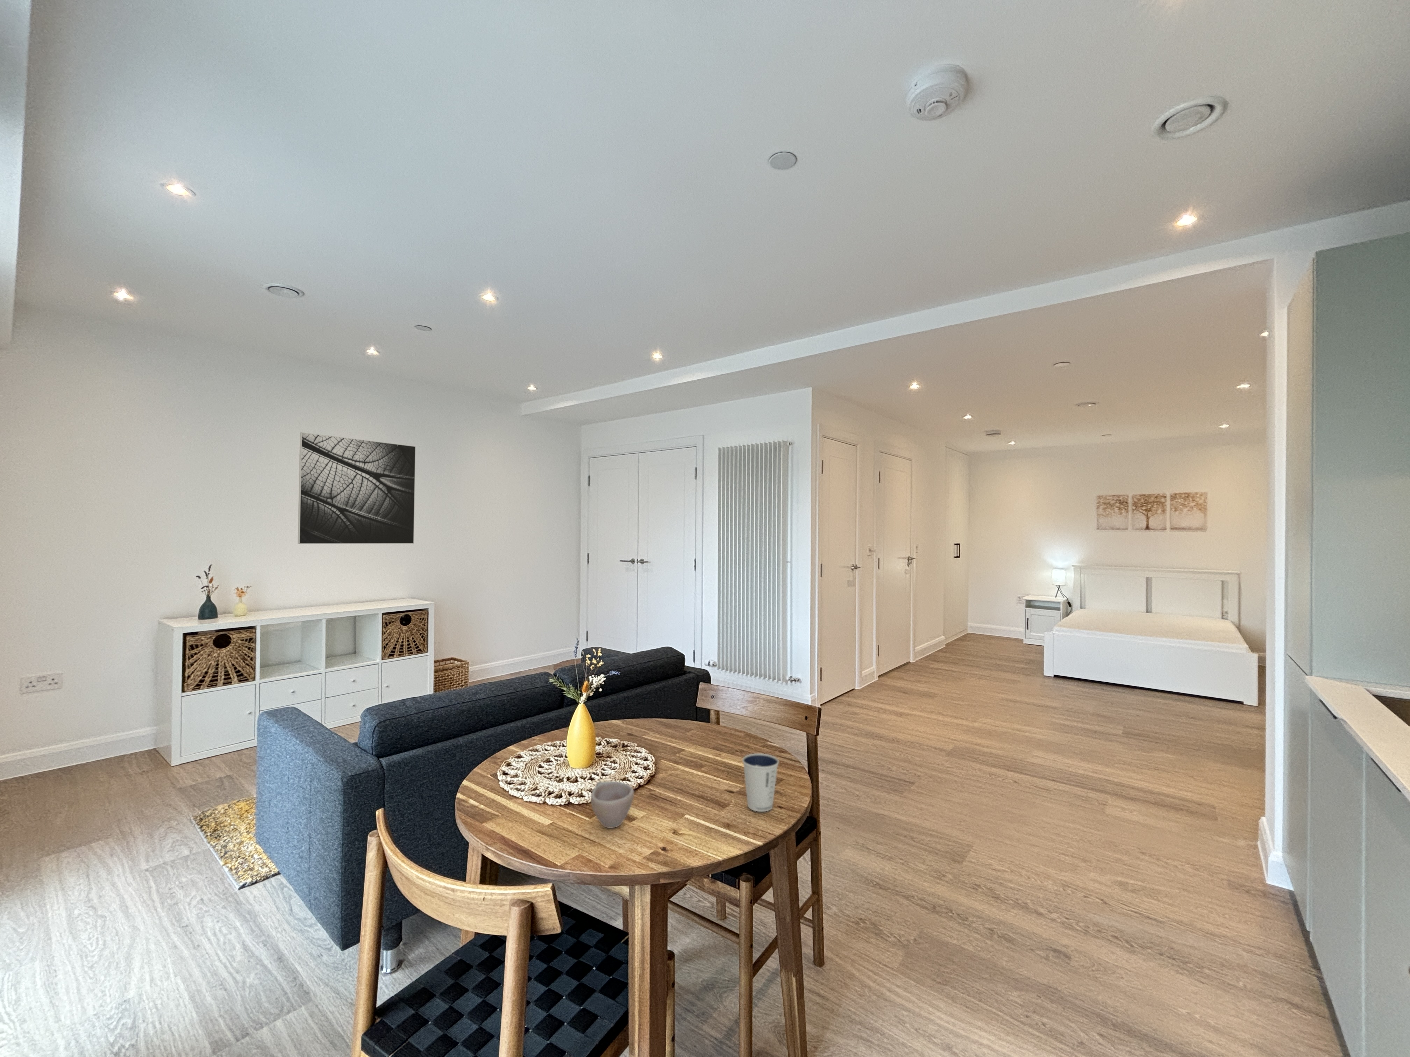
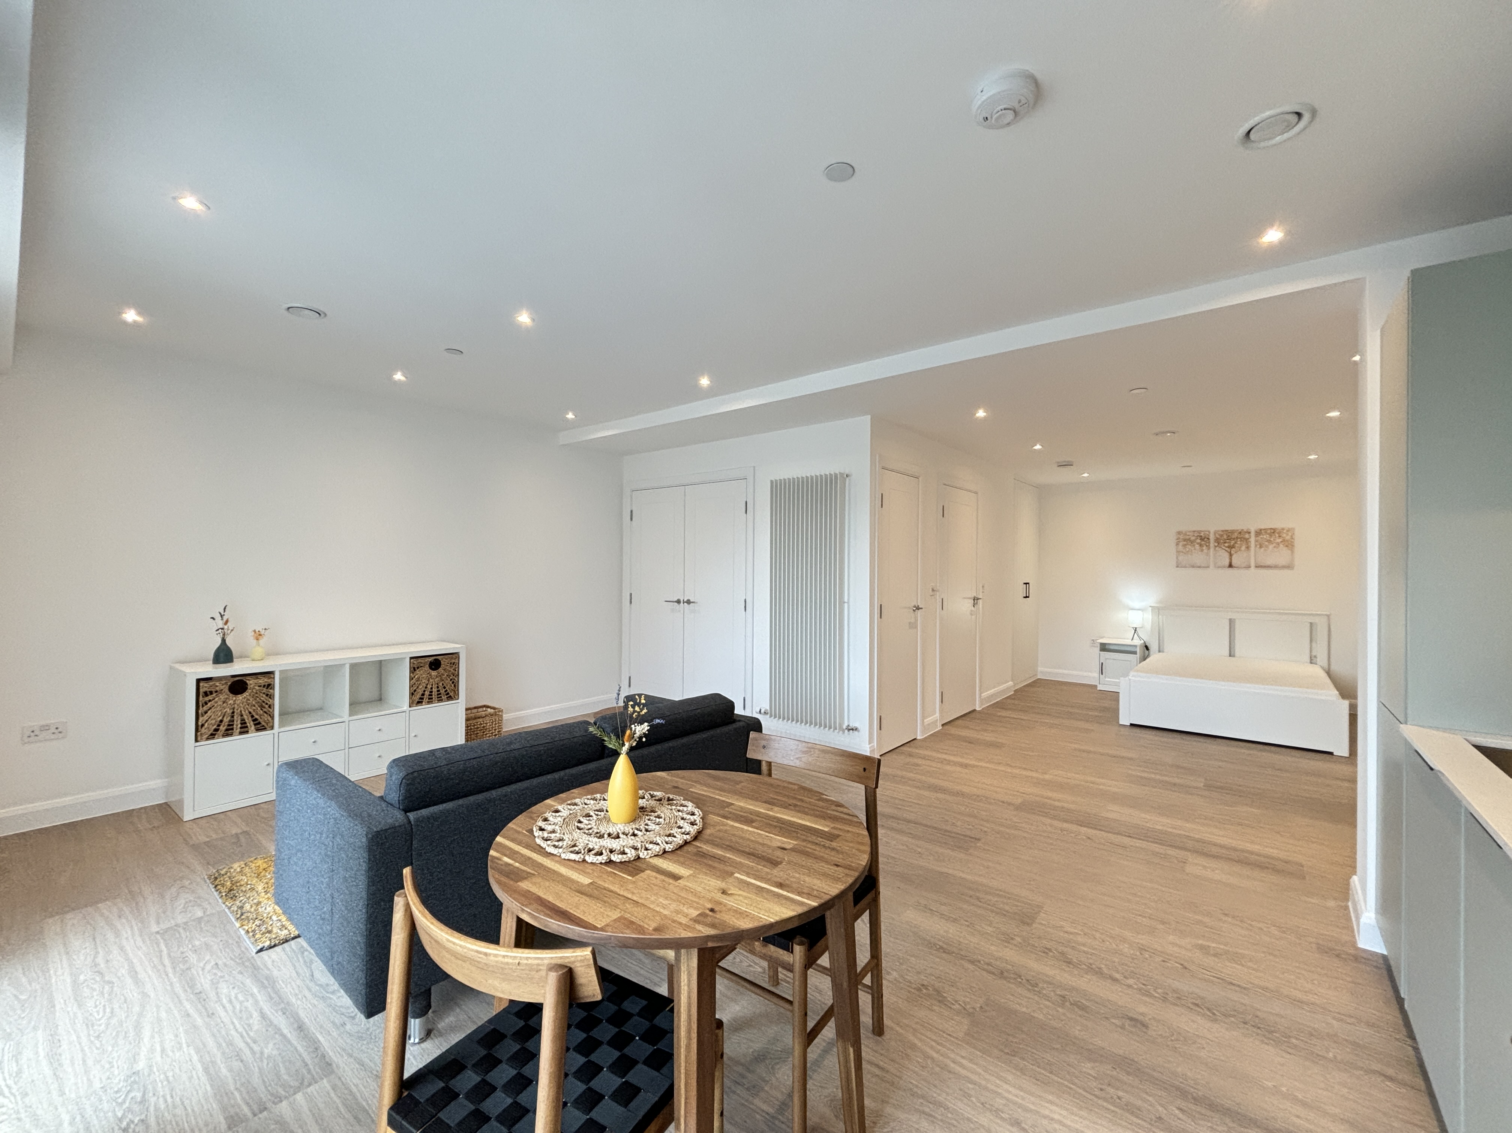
- dixie cup [742,753,779,812]
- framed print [298,432,416,544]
- cup [591,781,634,828]
